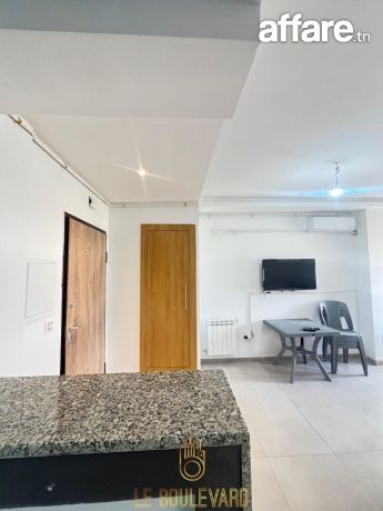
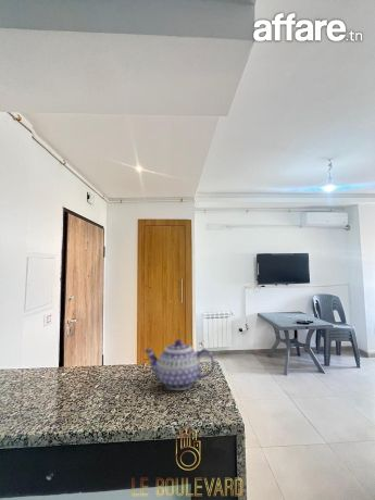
+ teapot [143,338,216,391]
